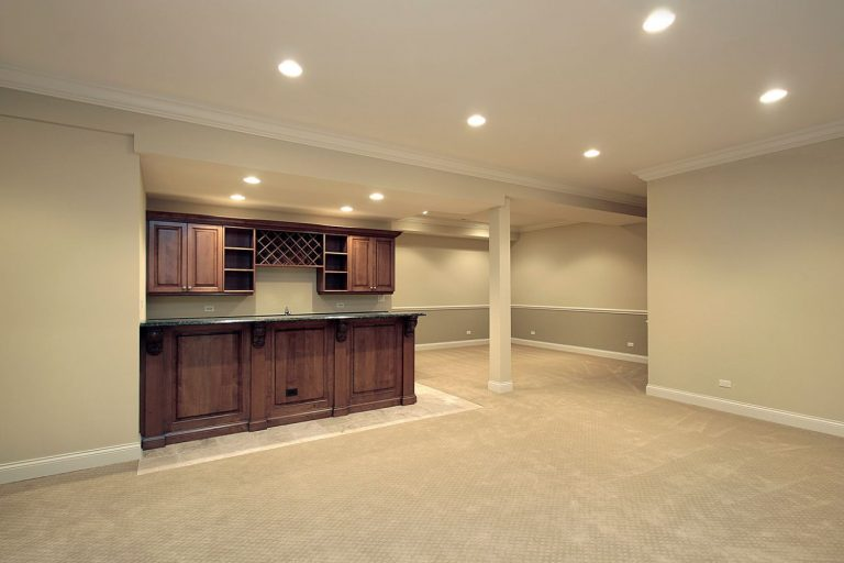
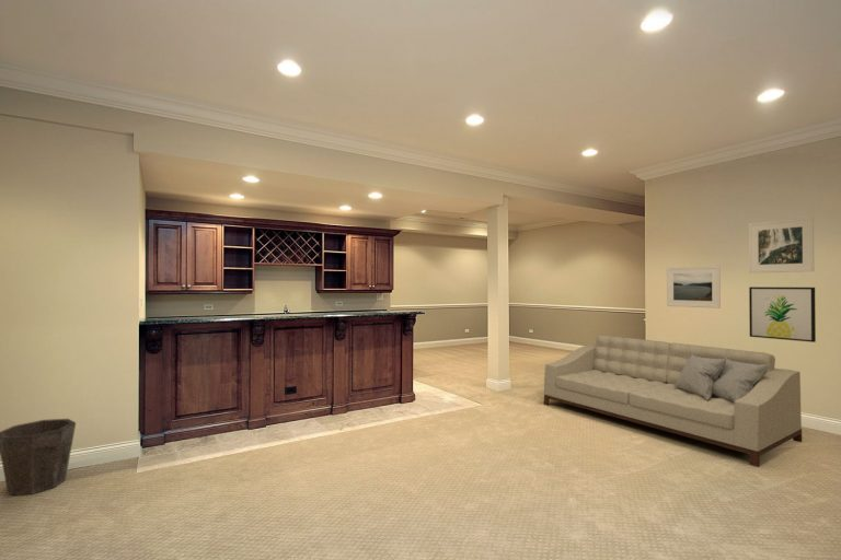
+ wall art [748,285,817,343]
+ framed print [666,265,722,310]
+ waste bin [0,418,77,497]
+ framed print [748,217,815,273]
+ sofa [543,334,803,468]
